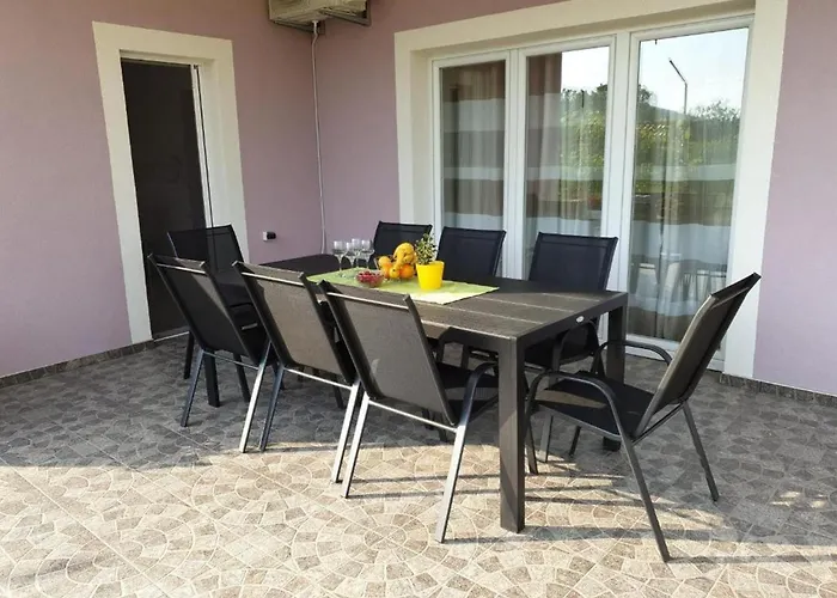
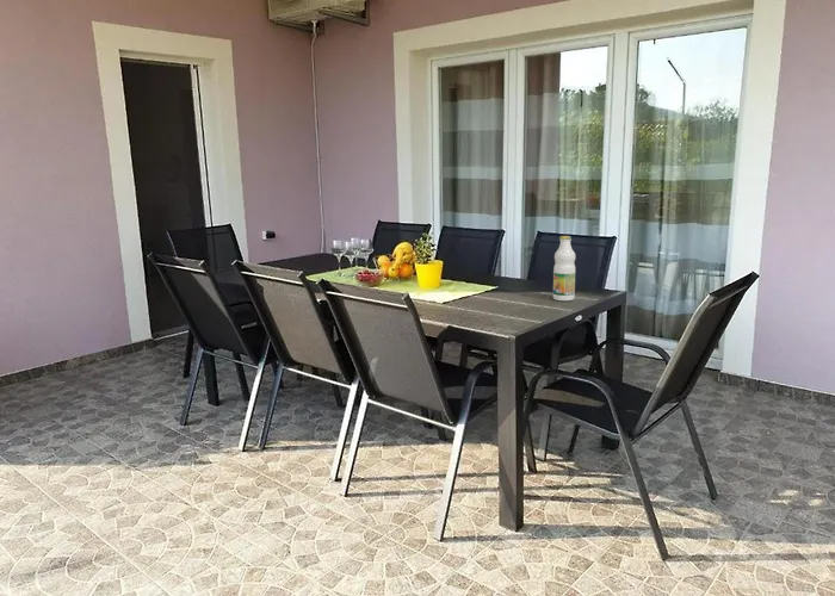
+ bottle [552,235,576,302]
